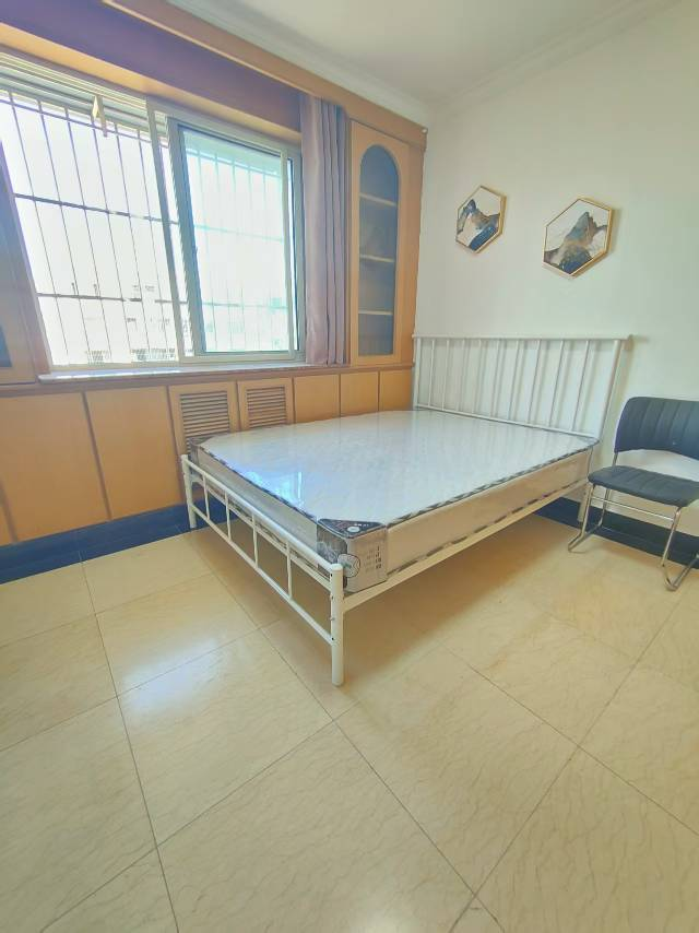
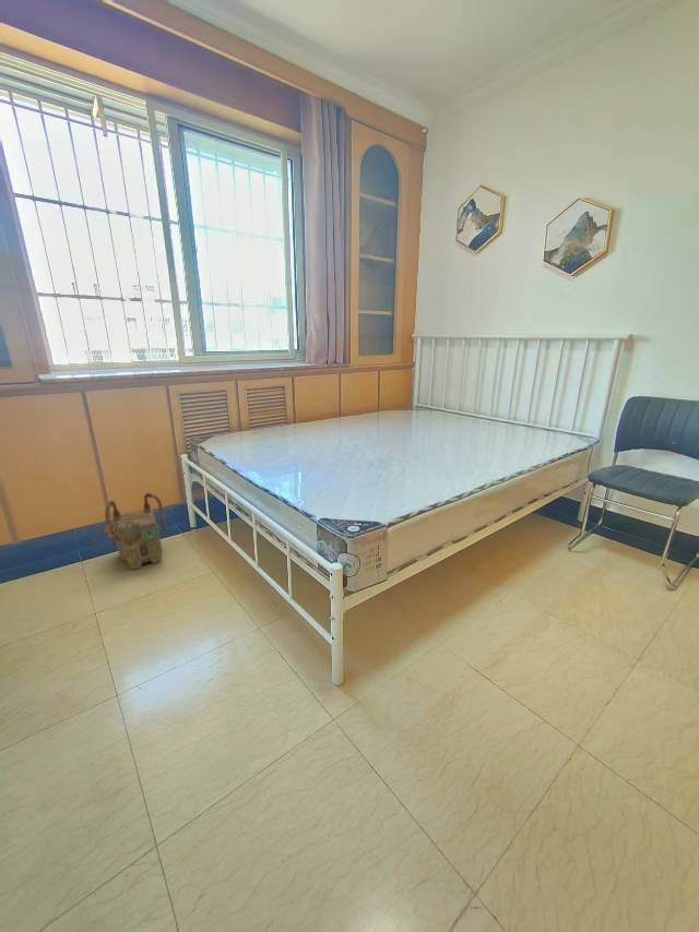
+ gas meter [95,492,167,571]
